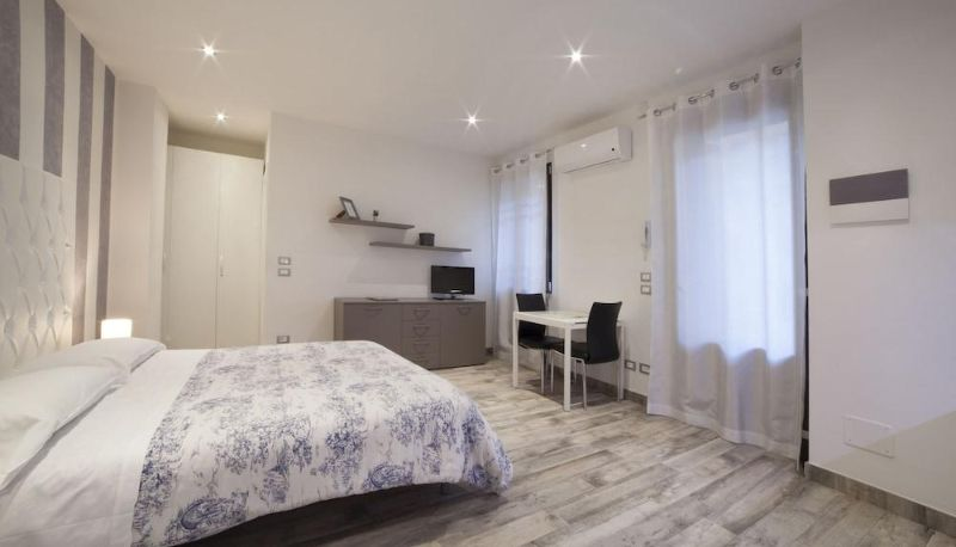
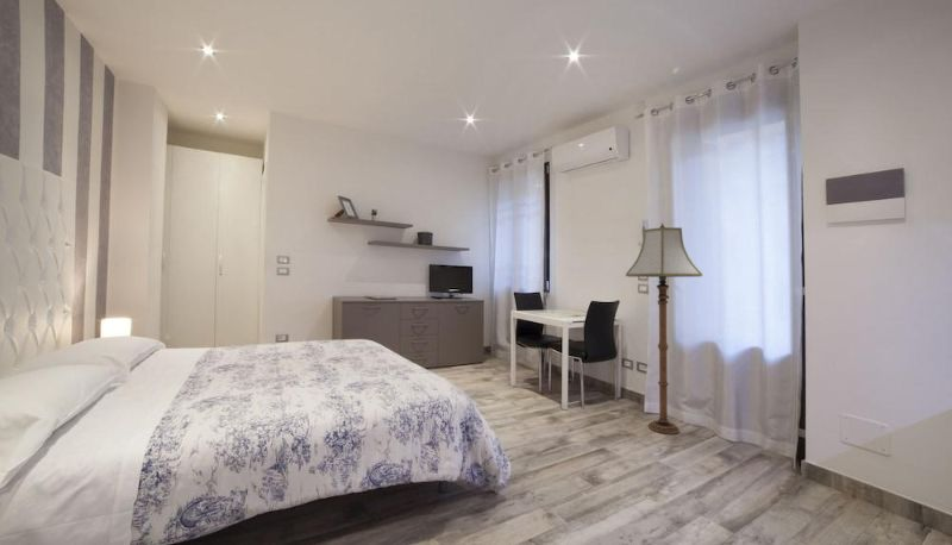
+ floor lamp [625,223,703,436]
